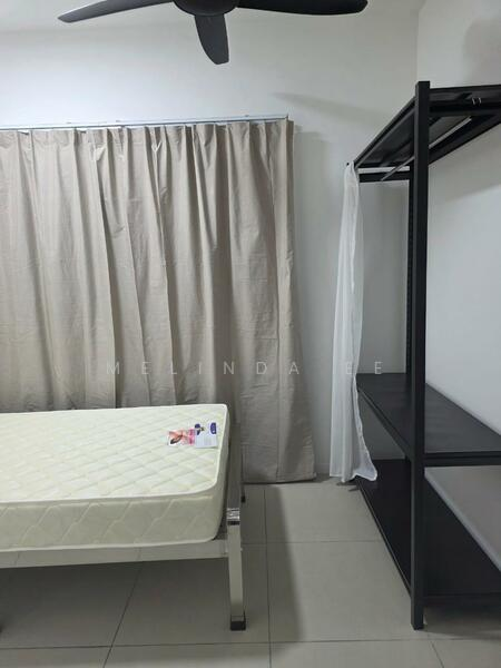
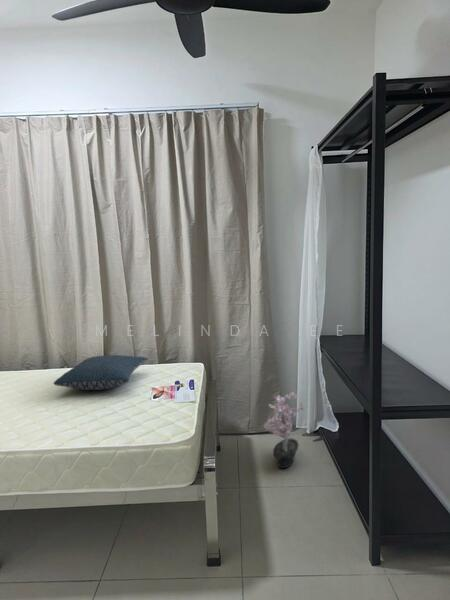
+ pillow [53,354,149,391]
+ potted plant [263,391,305,469]
